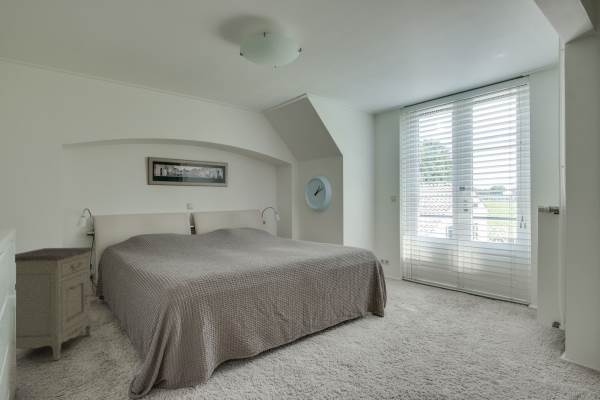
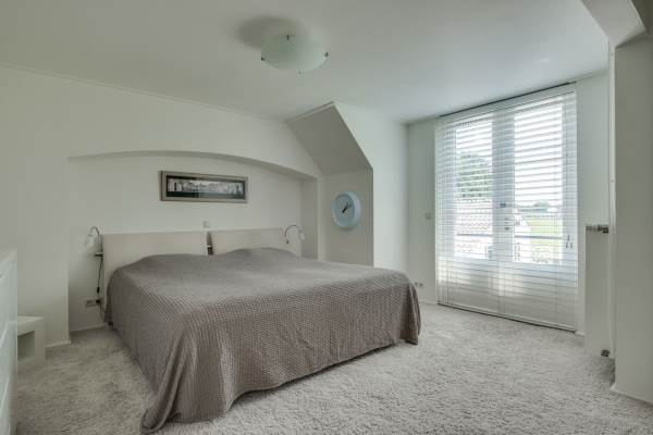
- nightstand [14,246,97,361]
